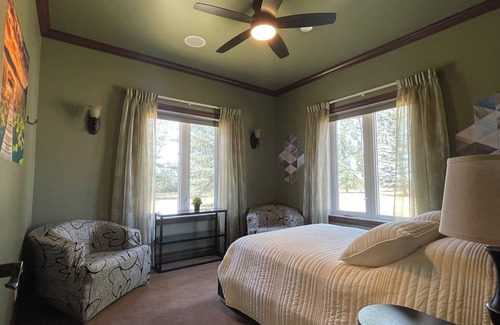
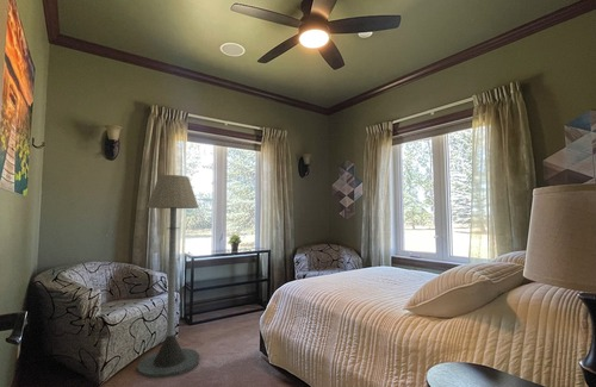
+ floor lamp [136,174,200,379]
